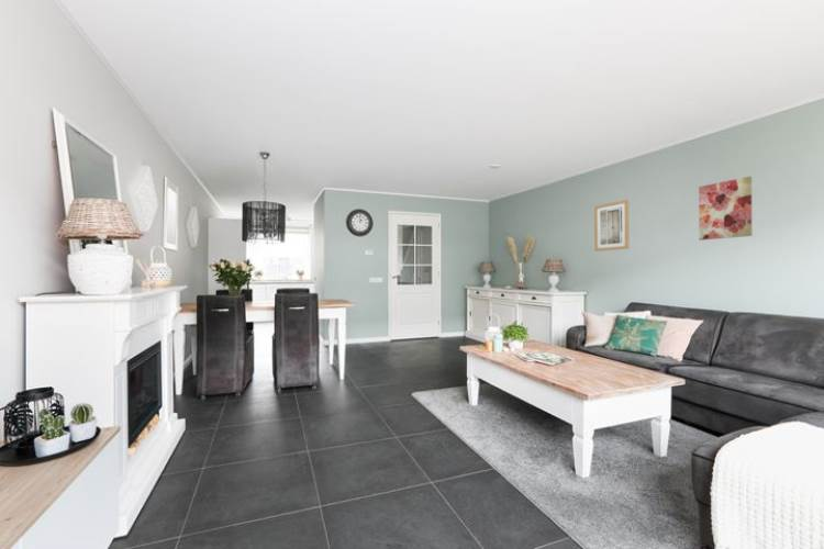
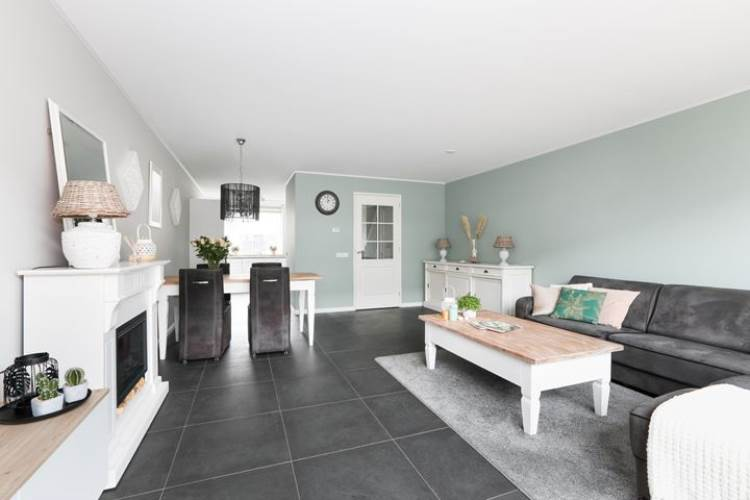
- wall art [593,199,630,253]
- wall art [698,176,754,242]
